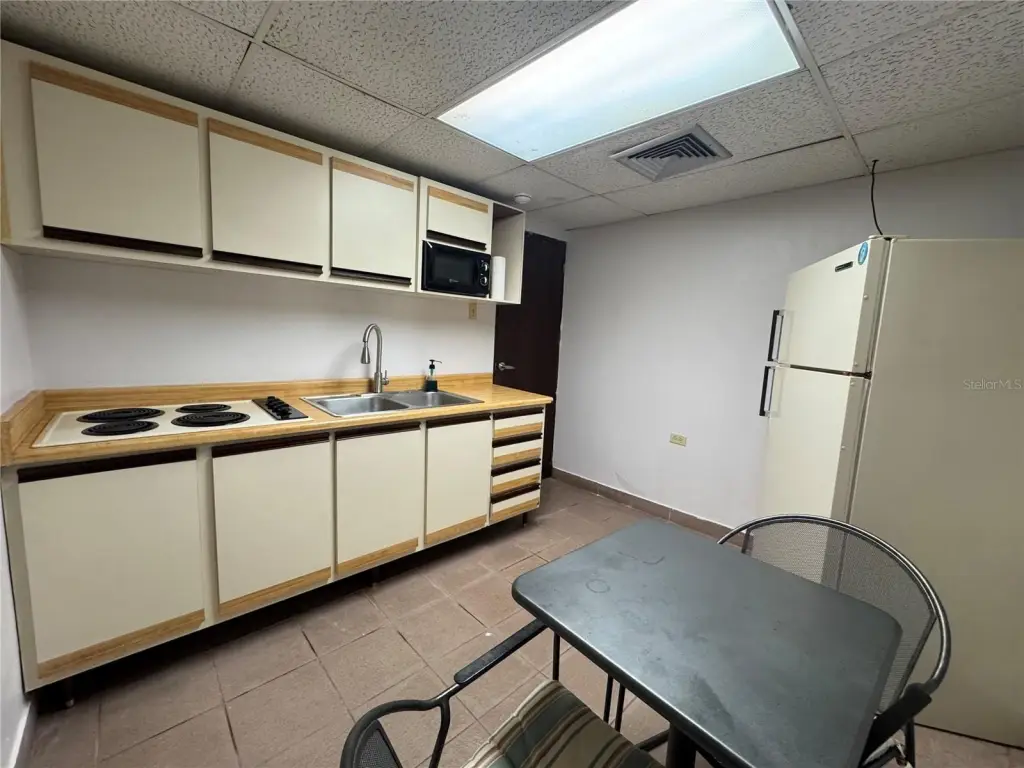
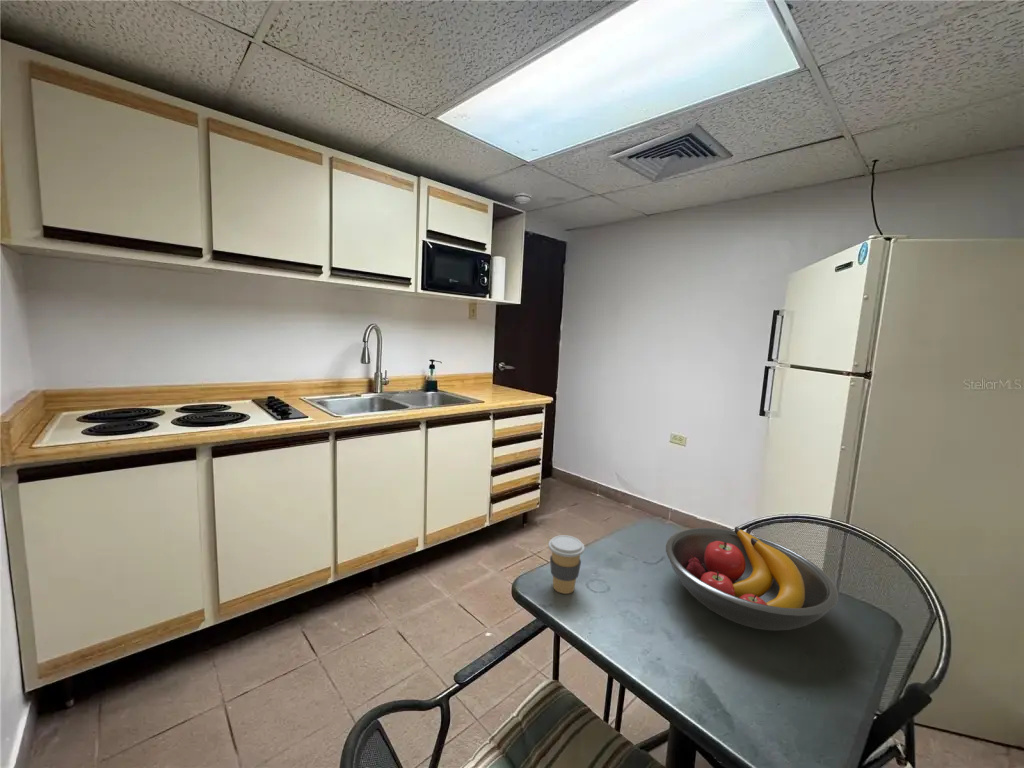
+ coffee cup [548,534,585,595]
+ fruit bowl [665,526,839,632]
